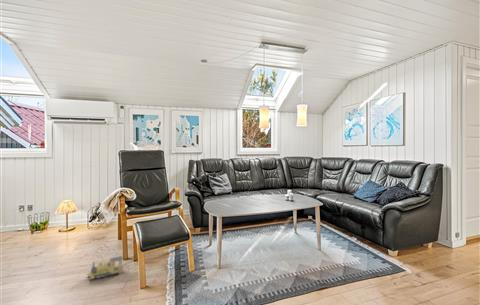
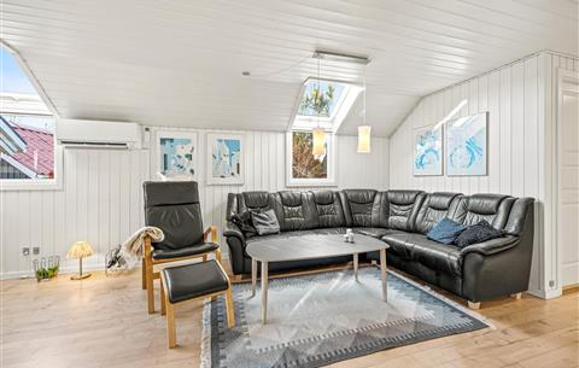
- toy train [85,255,124,280]
